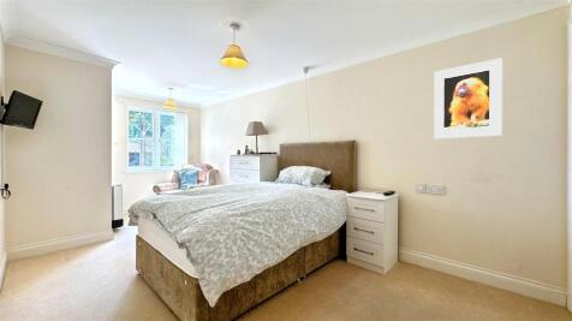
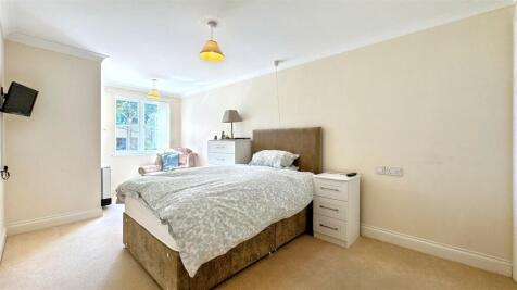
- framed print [433,57,504,139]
